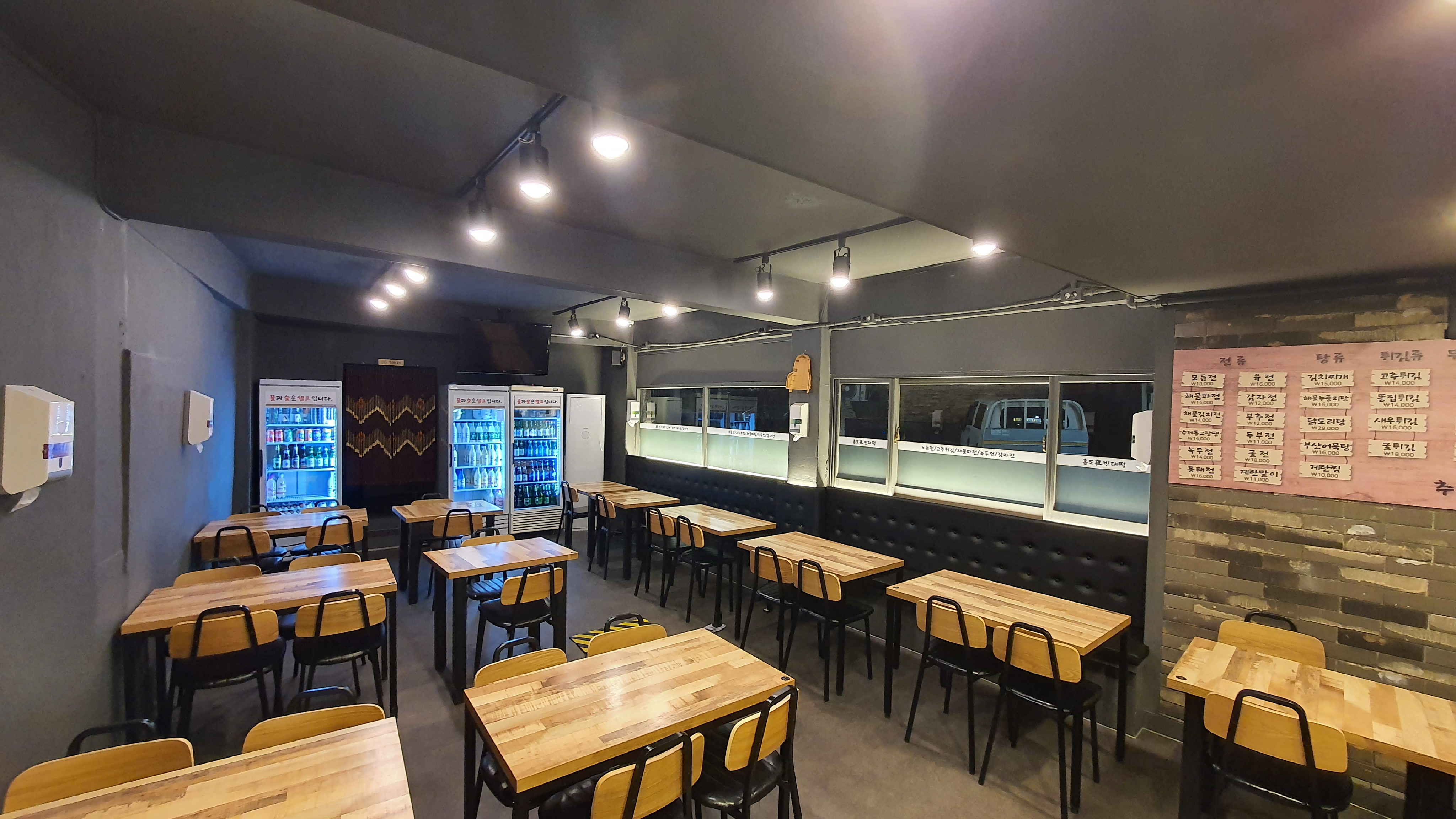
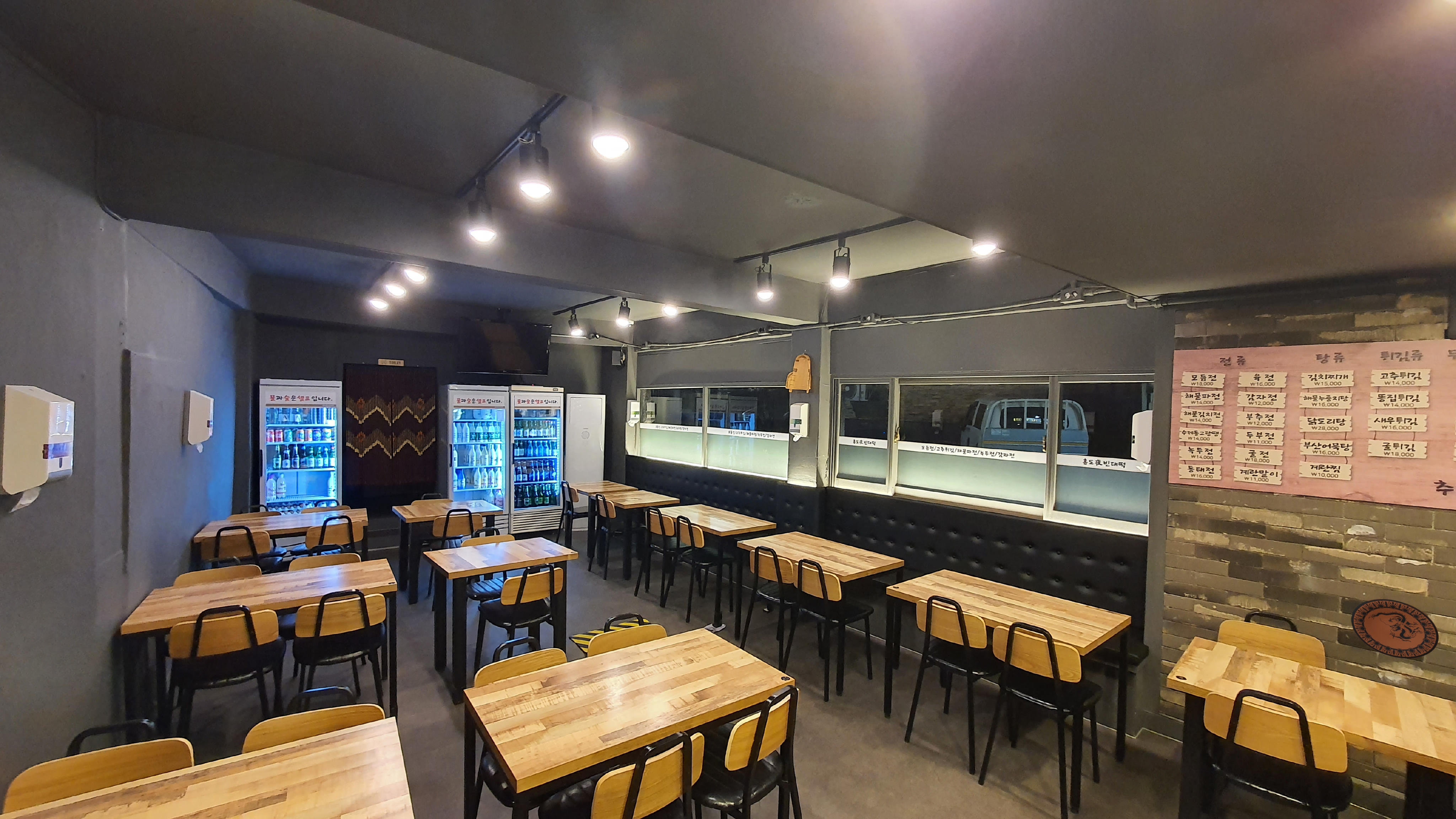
+ decorative plate [1351,599,1439,659]
